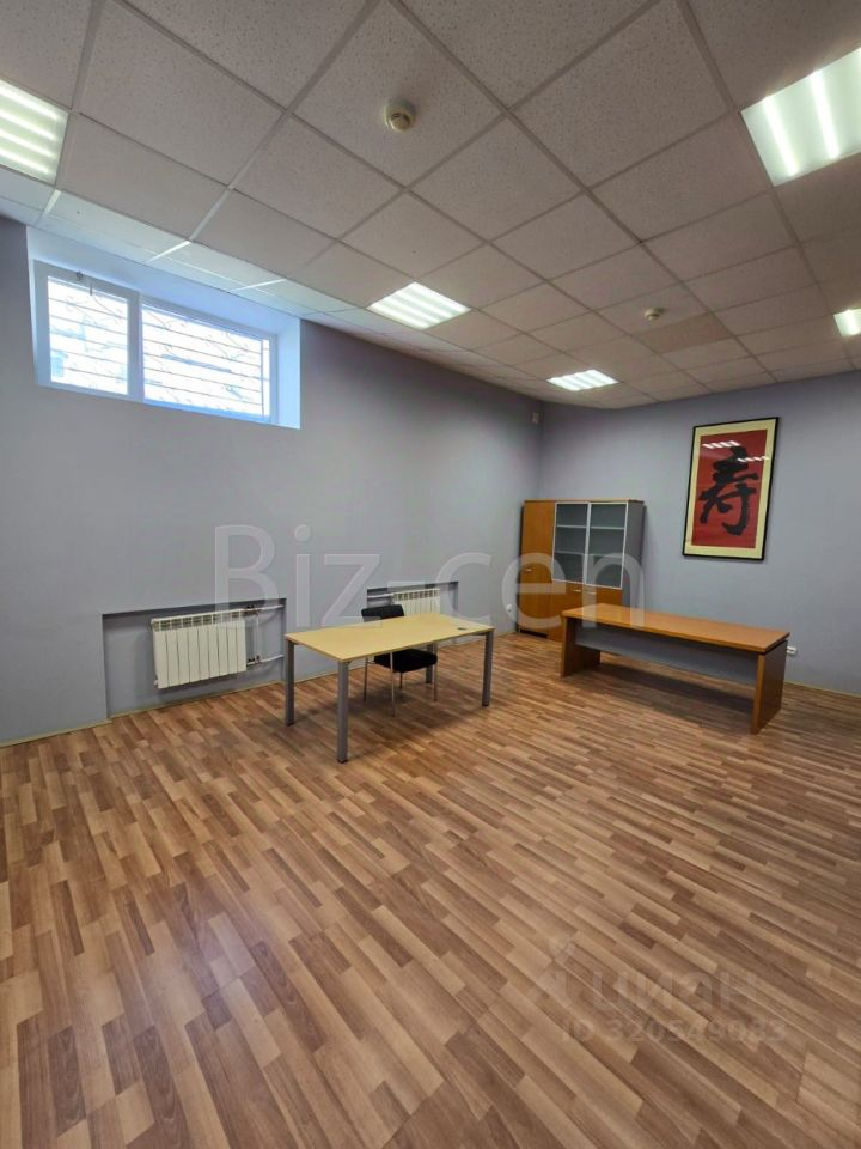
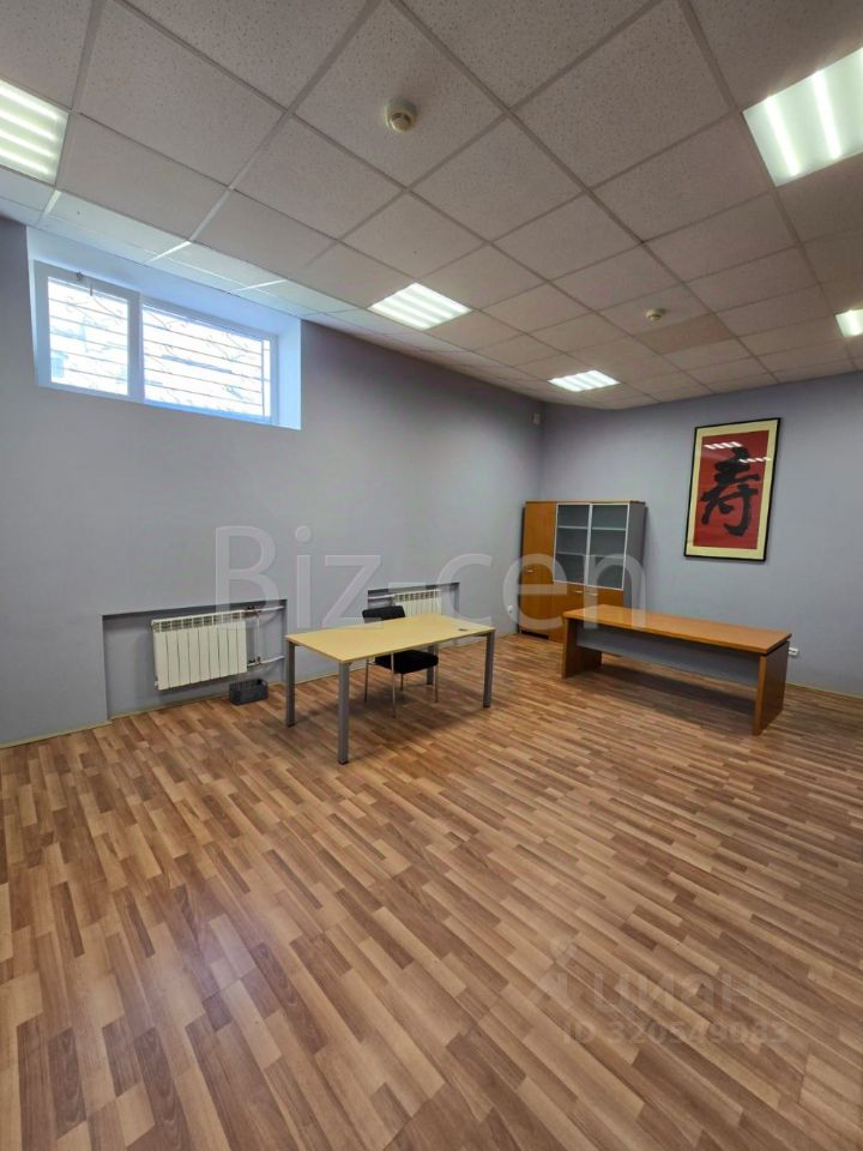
+ storage bin [228,676,270,706]
